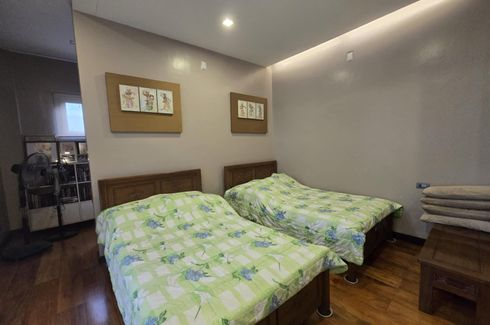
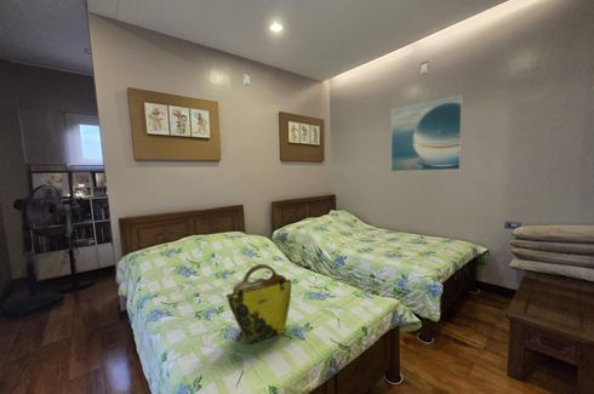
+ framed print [390,93,464,172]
+ tote bag [224,263,292,346]
